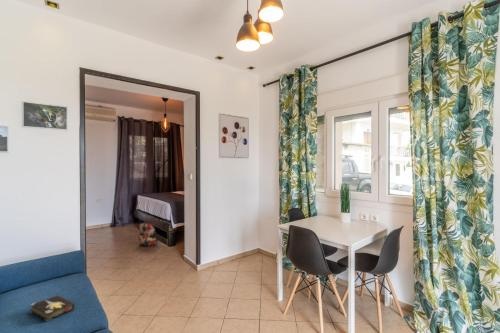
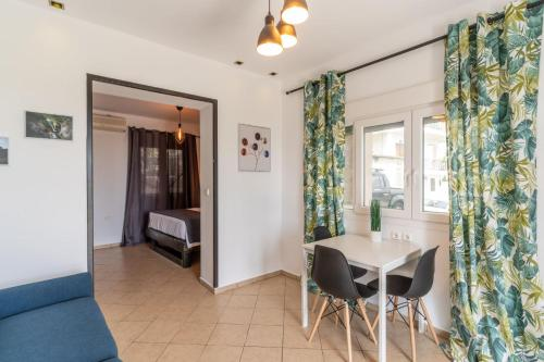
- hardback book [29,294,75,322]
- backpack [137,220,159,247]
